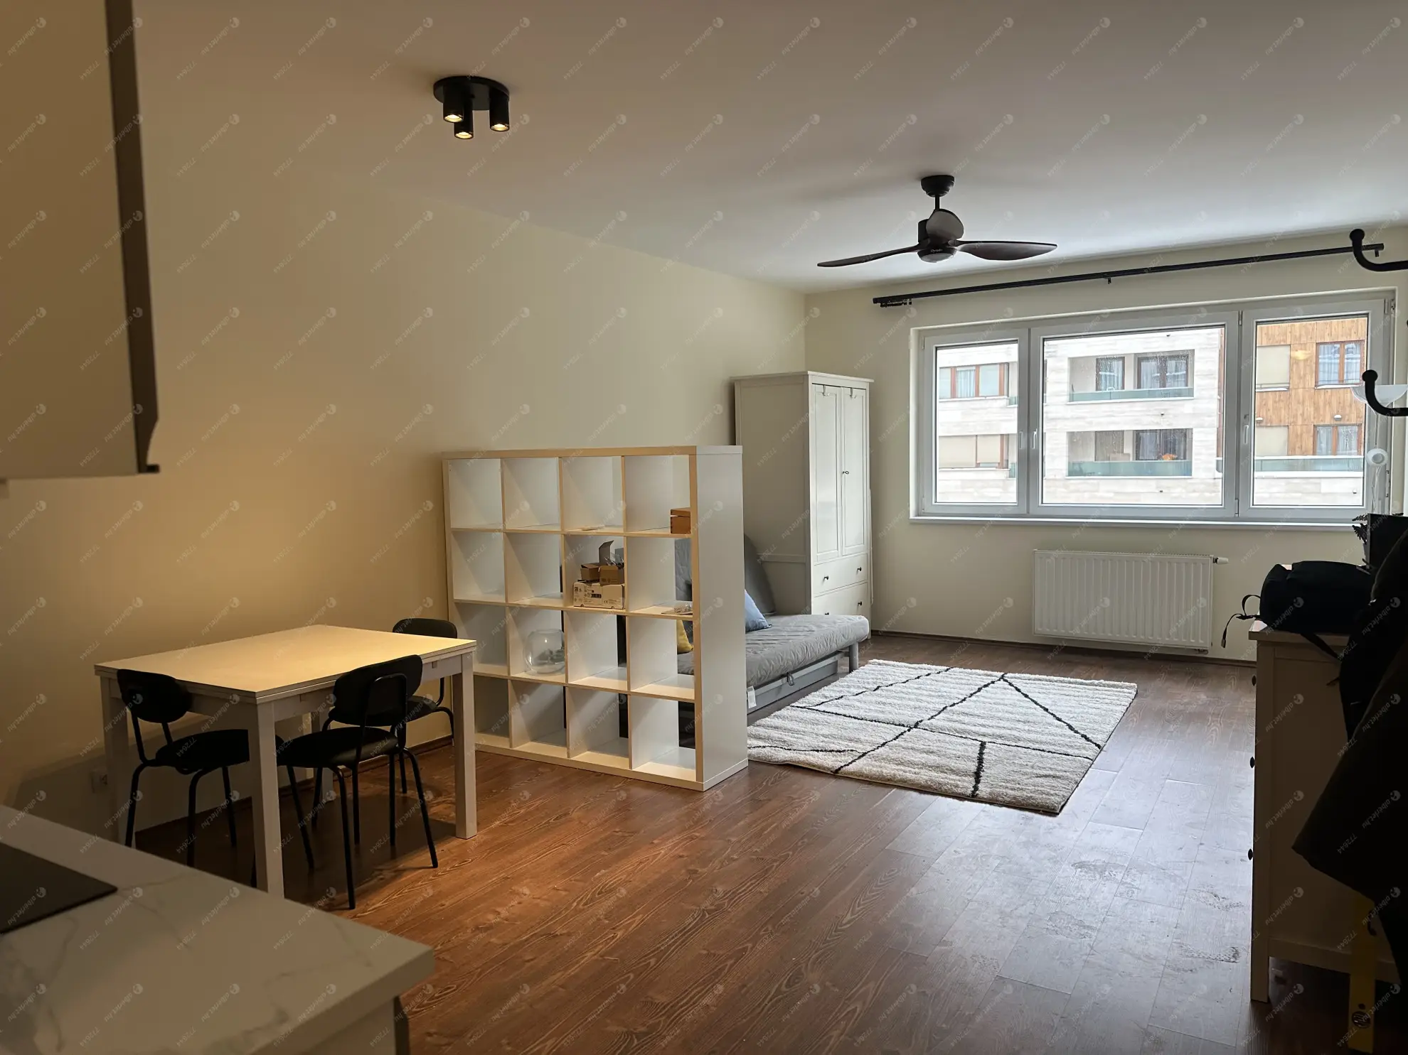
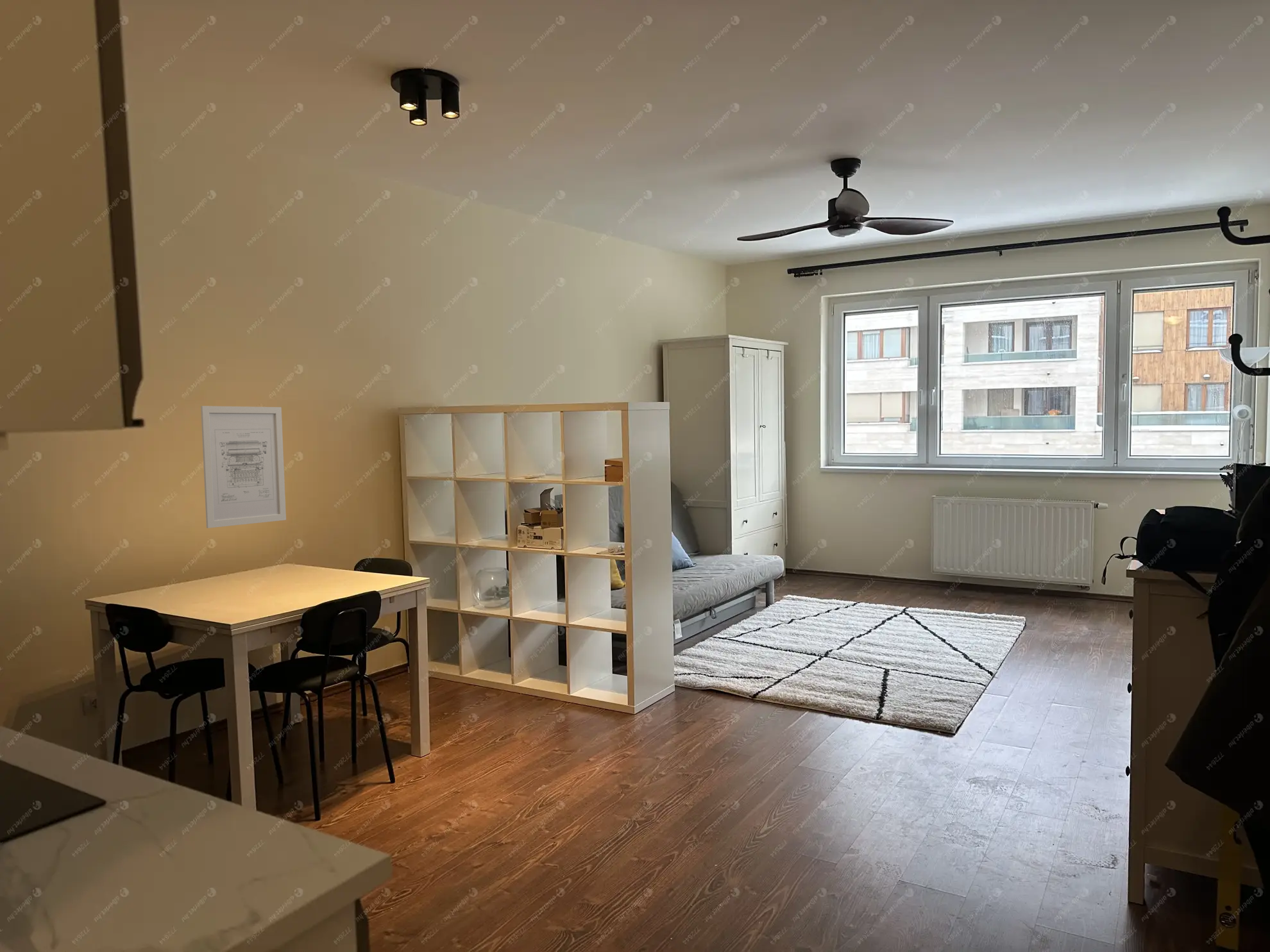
+ wall art [200,405,287,529]
